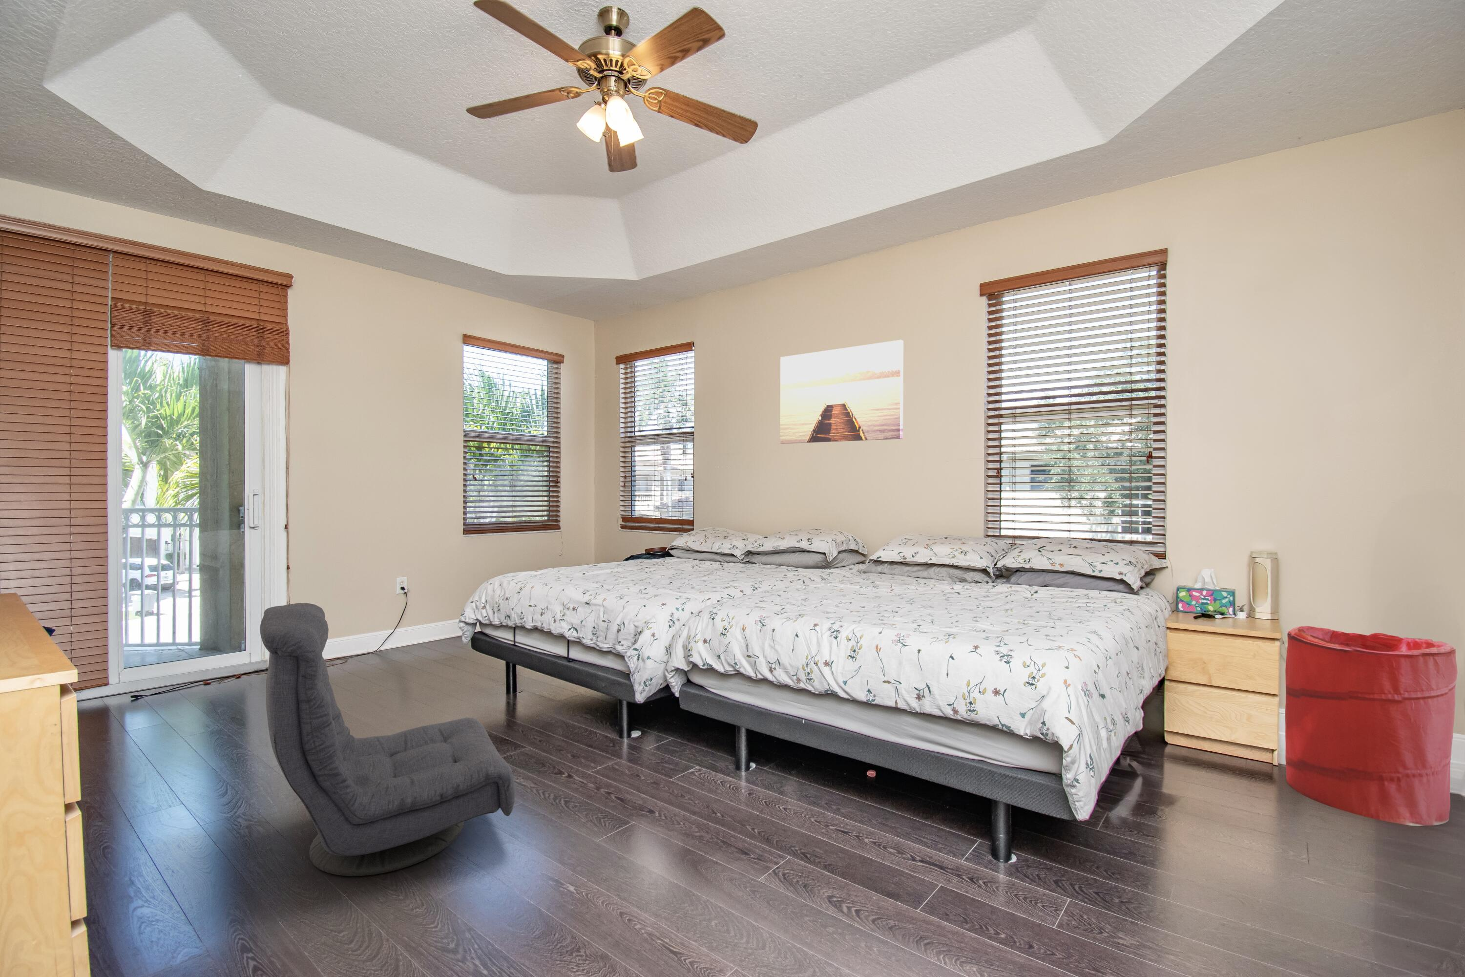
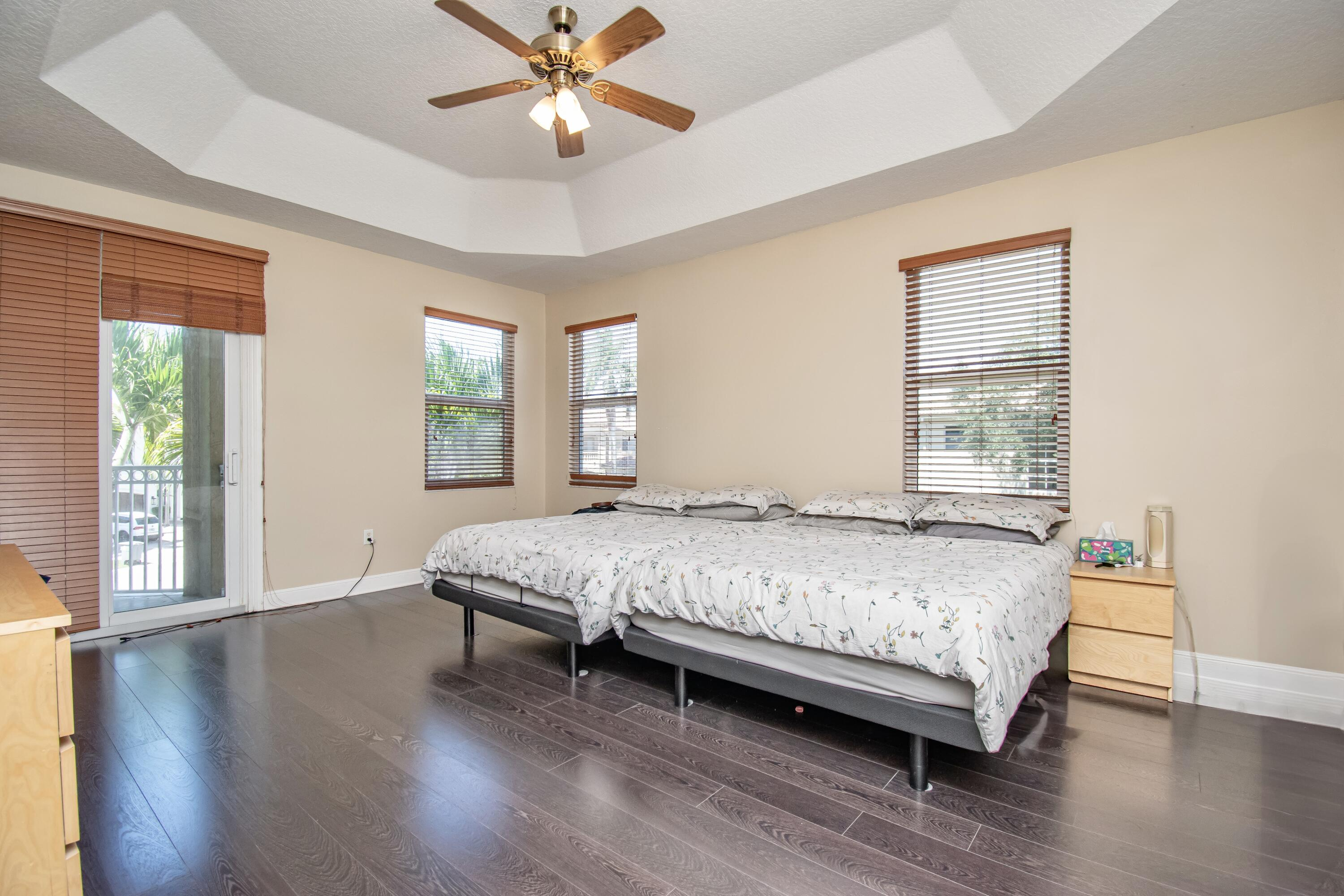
- chair [259,602,516,877]
- laundry hamper [1285,626,1458,827]
- wall art [779,339,904,444]
